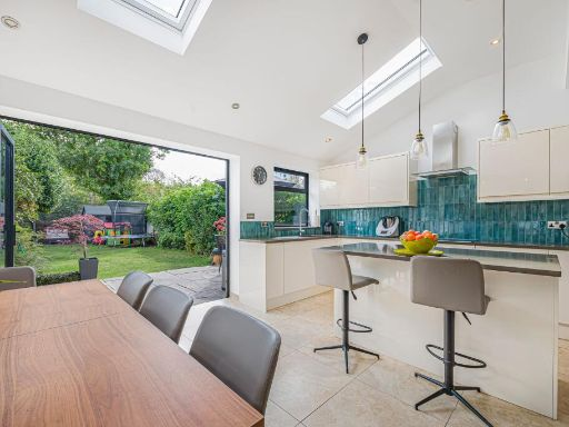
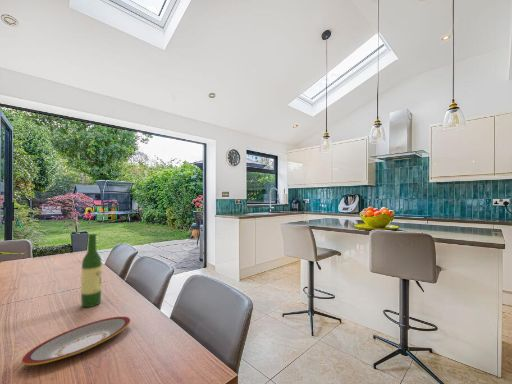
+ plate [21,316,131,366]
+ wine bottle [80,233,103,308]
